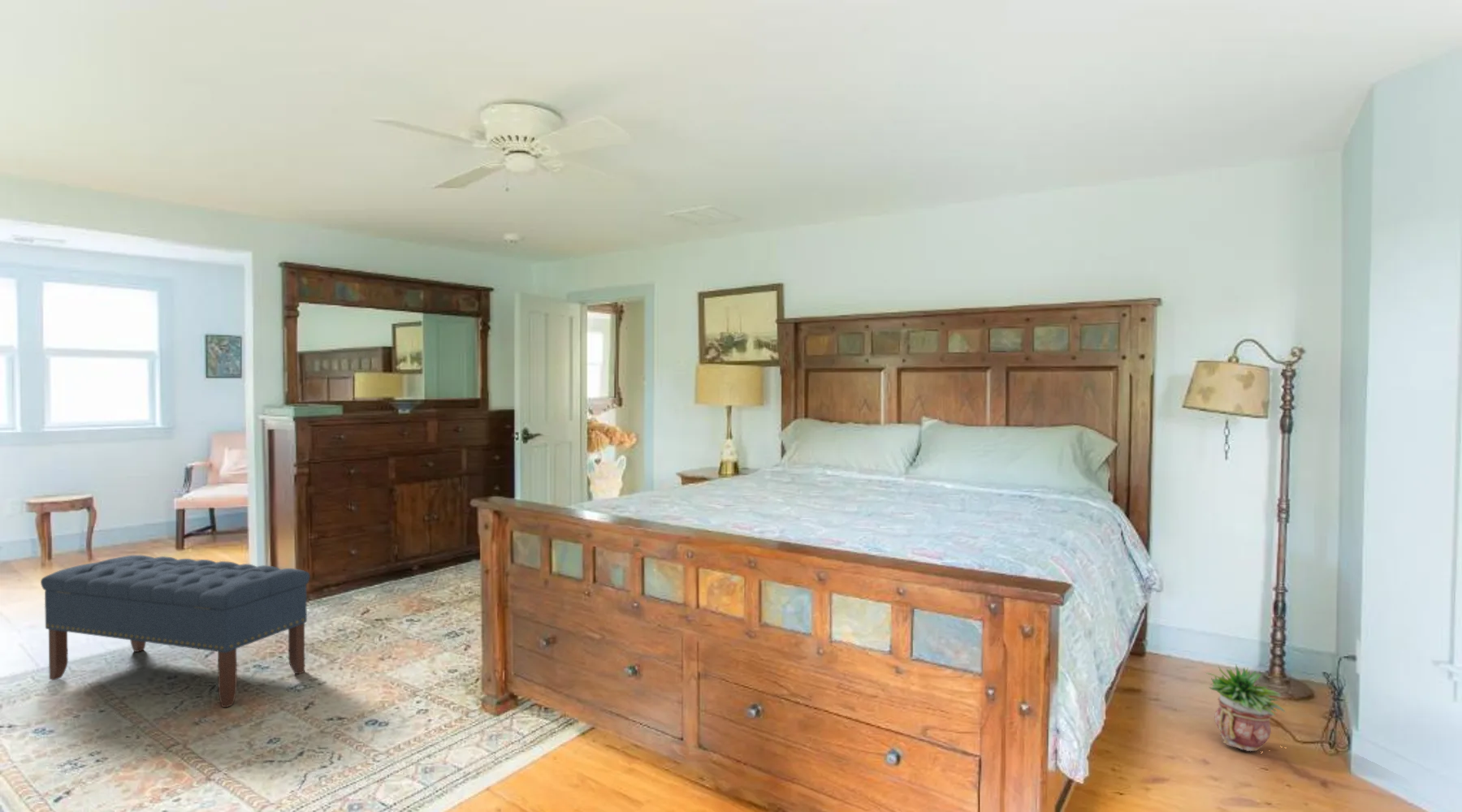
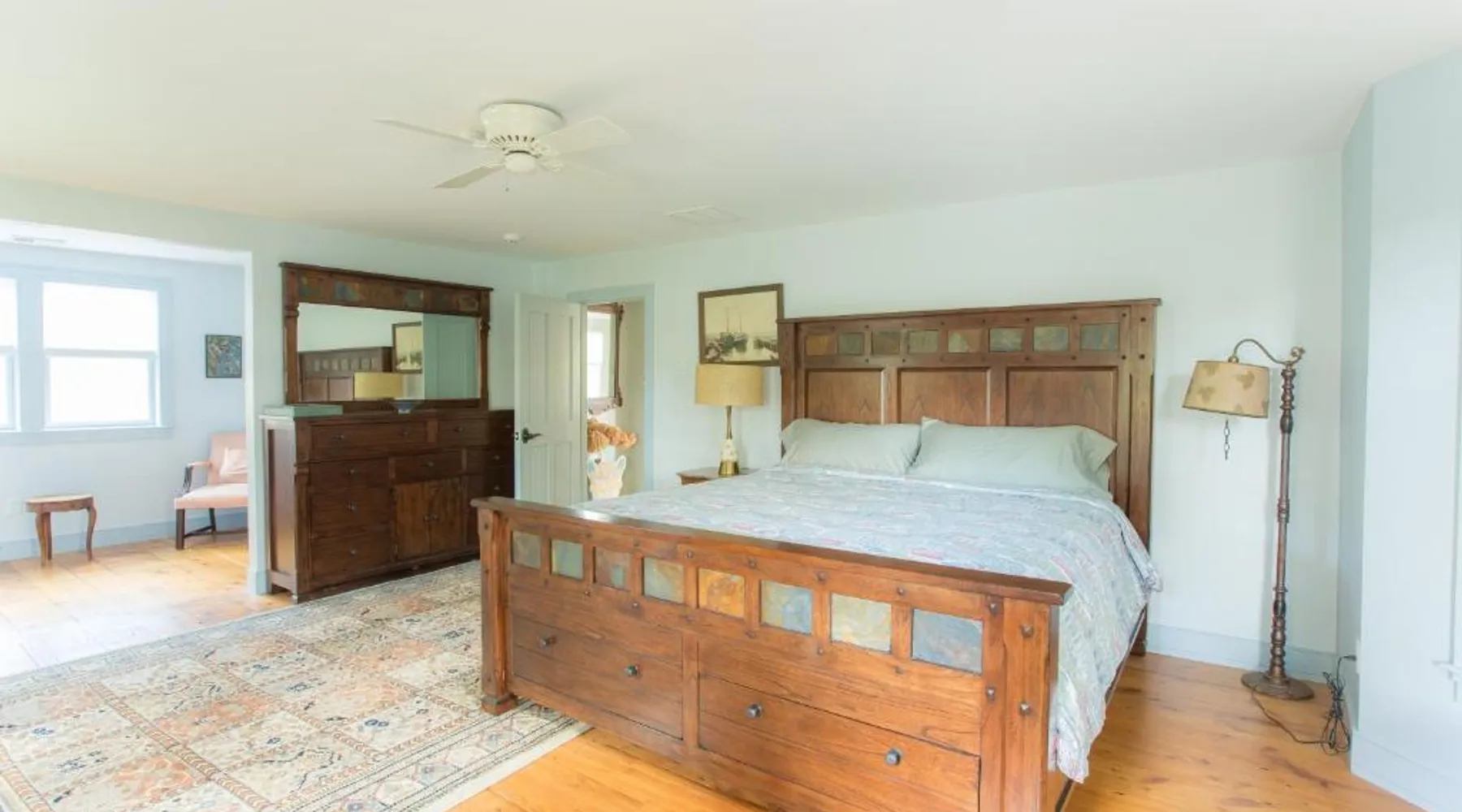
- bench [40,555,311,708]
- potted plant [1205,663,1287,752]
